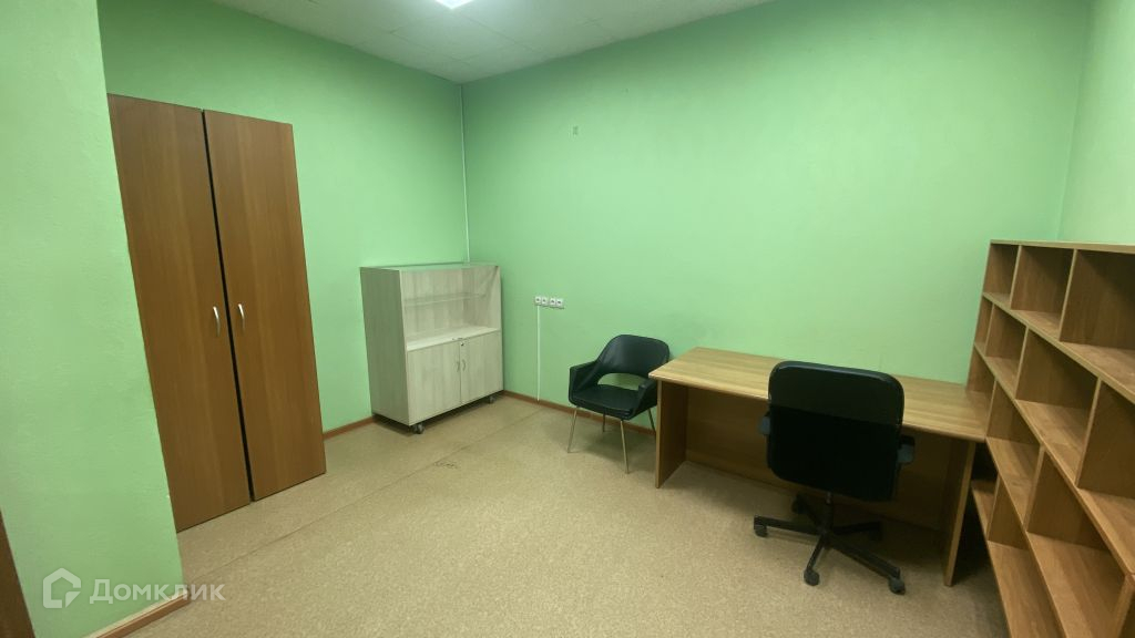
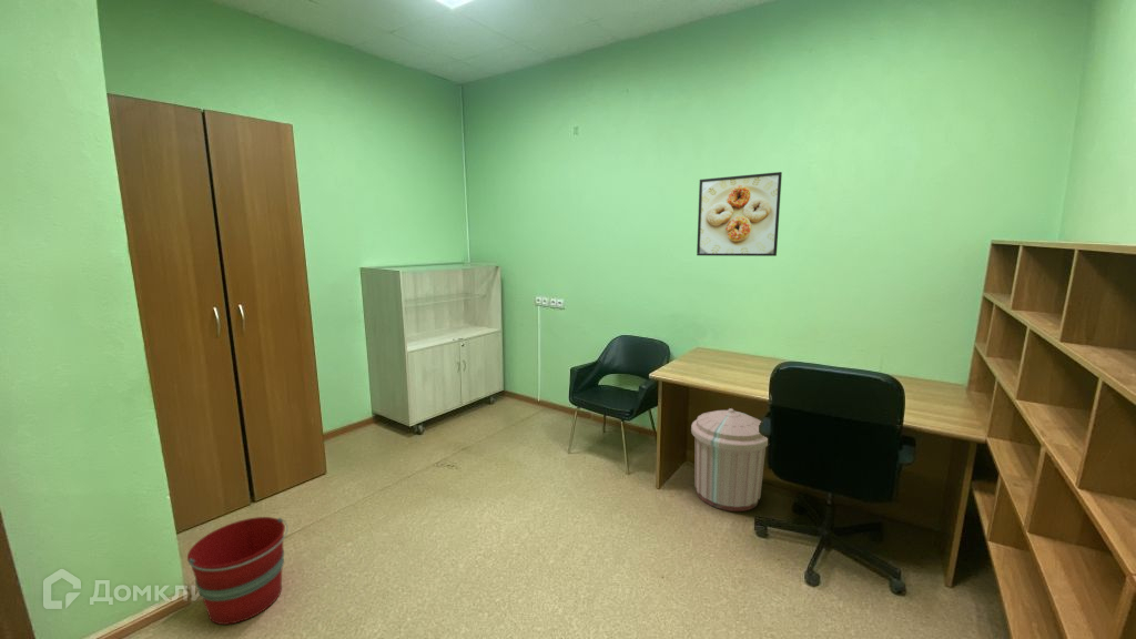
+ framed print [696,171,783,257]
+ bucket [186,516,290,626]
+ trash can [690,407,769,513]
